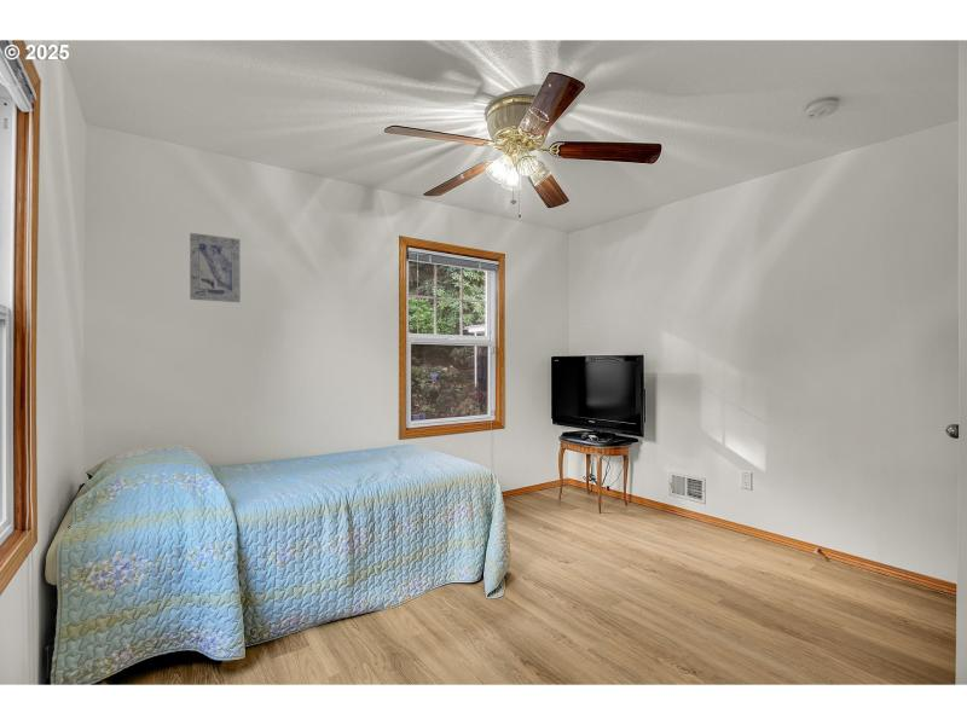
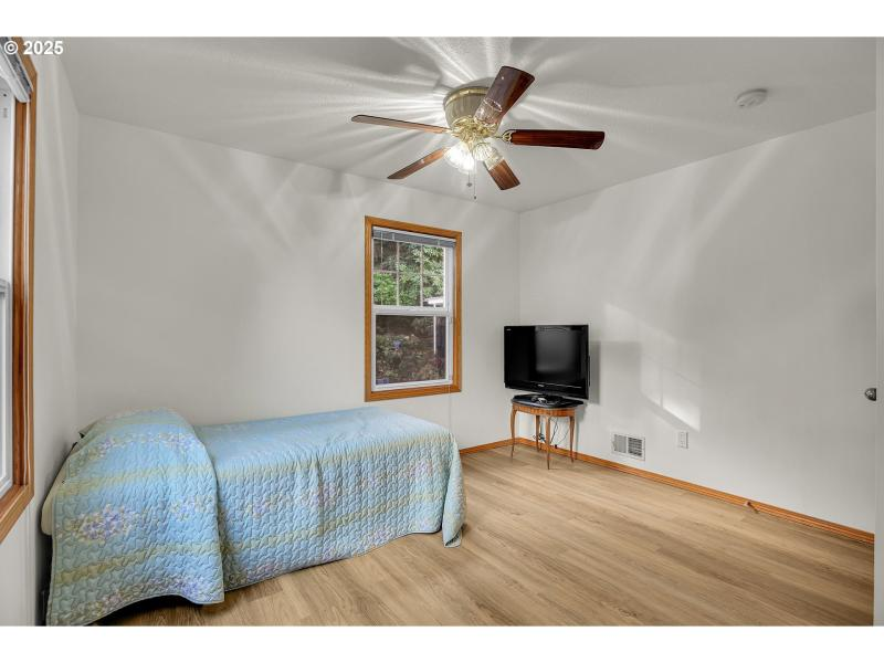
- wall art [189,232,242,303]
